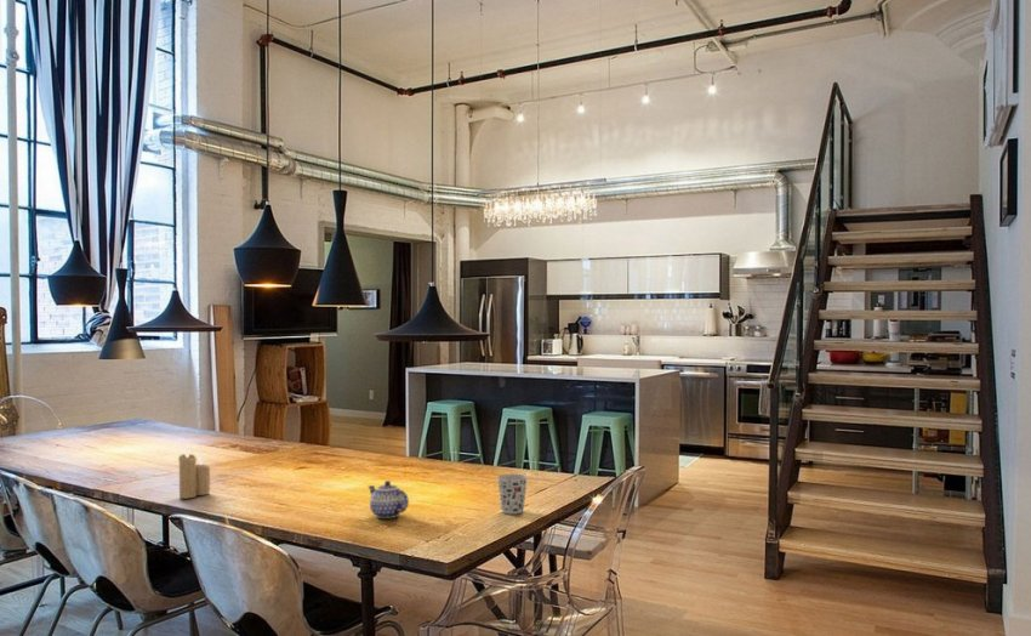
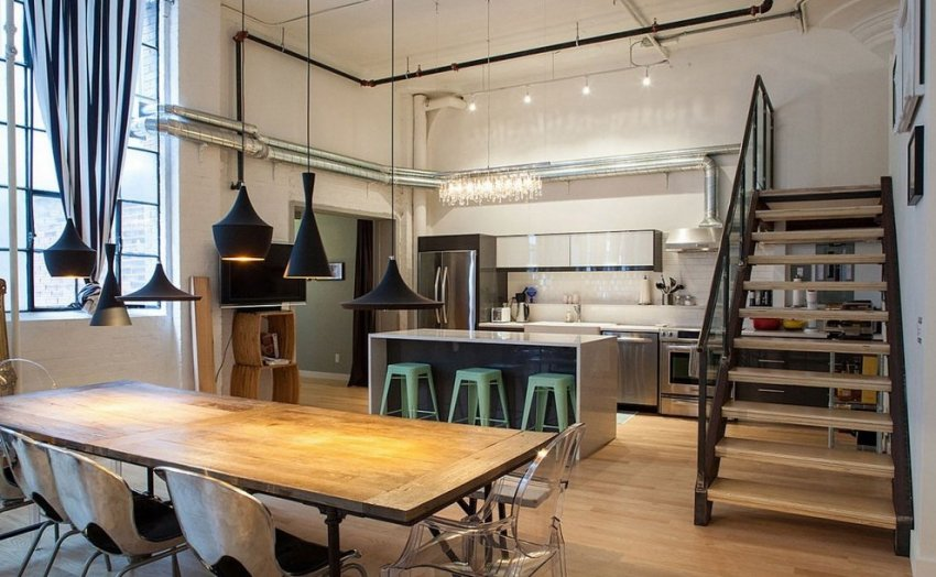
- candle [177,448,211,500]
- teapot [368,479,410,519]
- cup [496,472,529,515]
